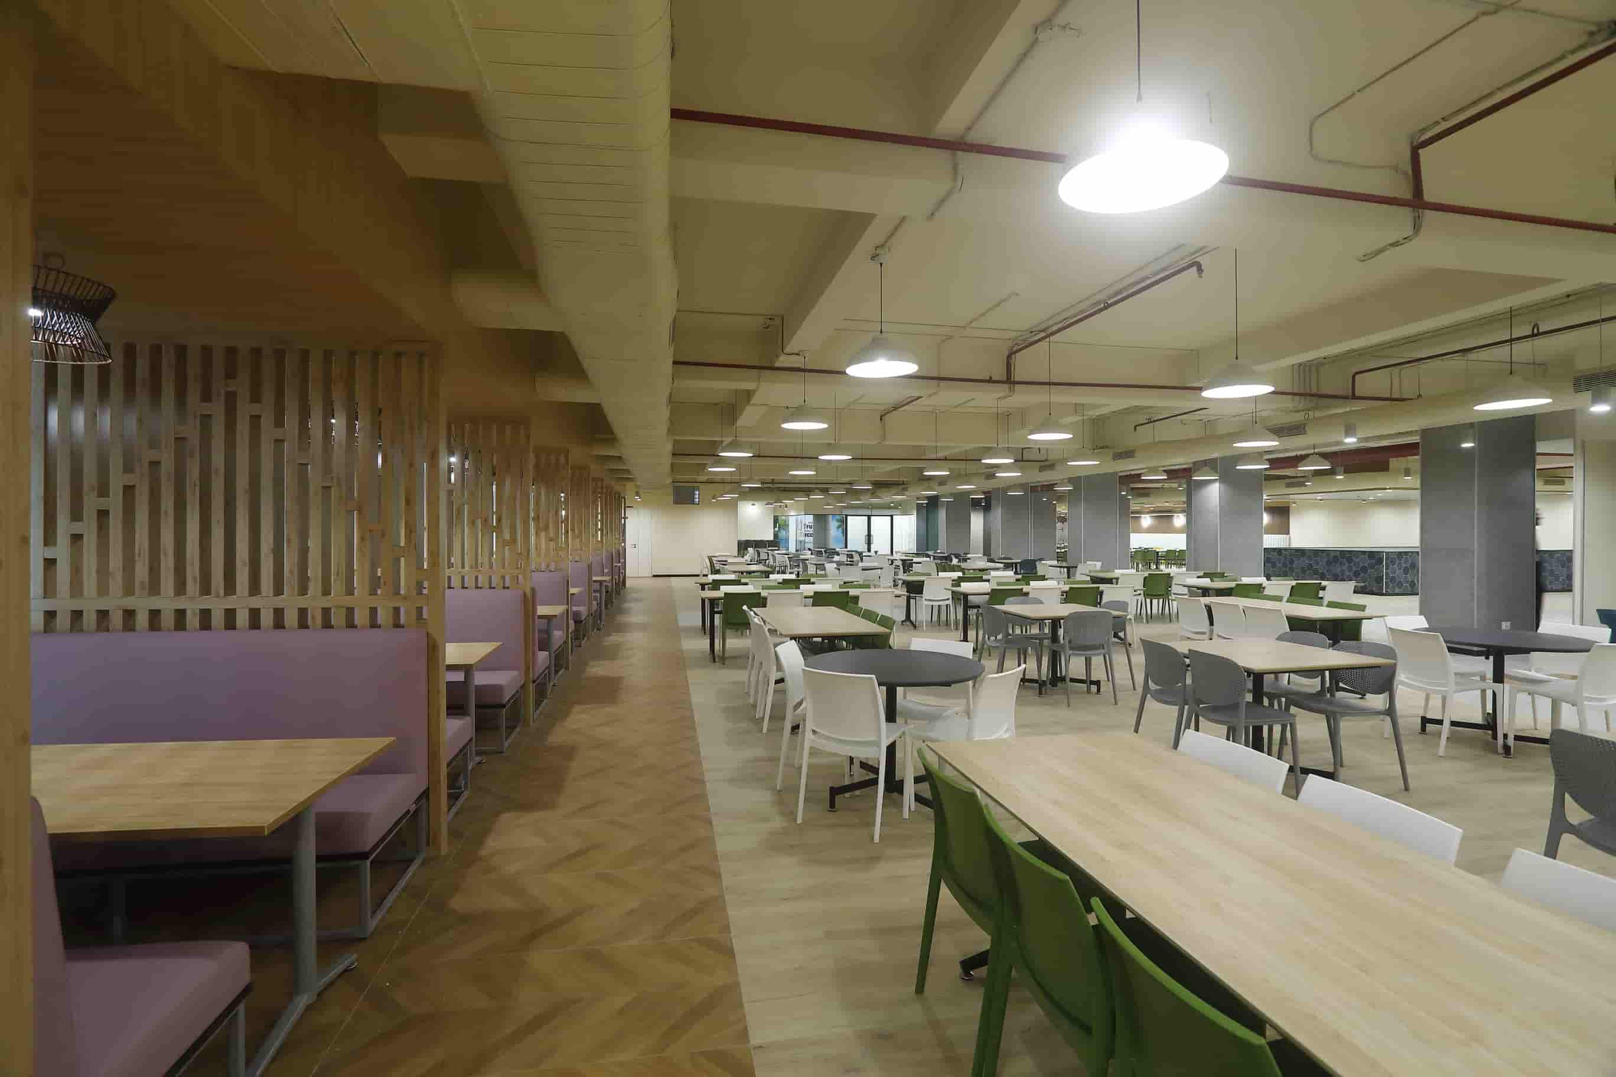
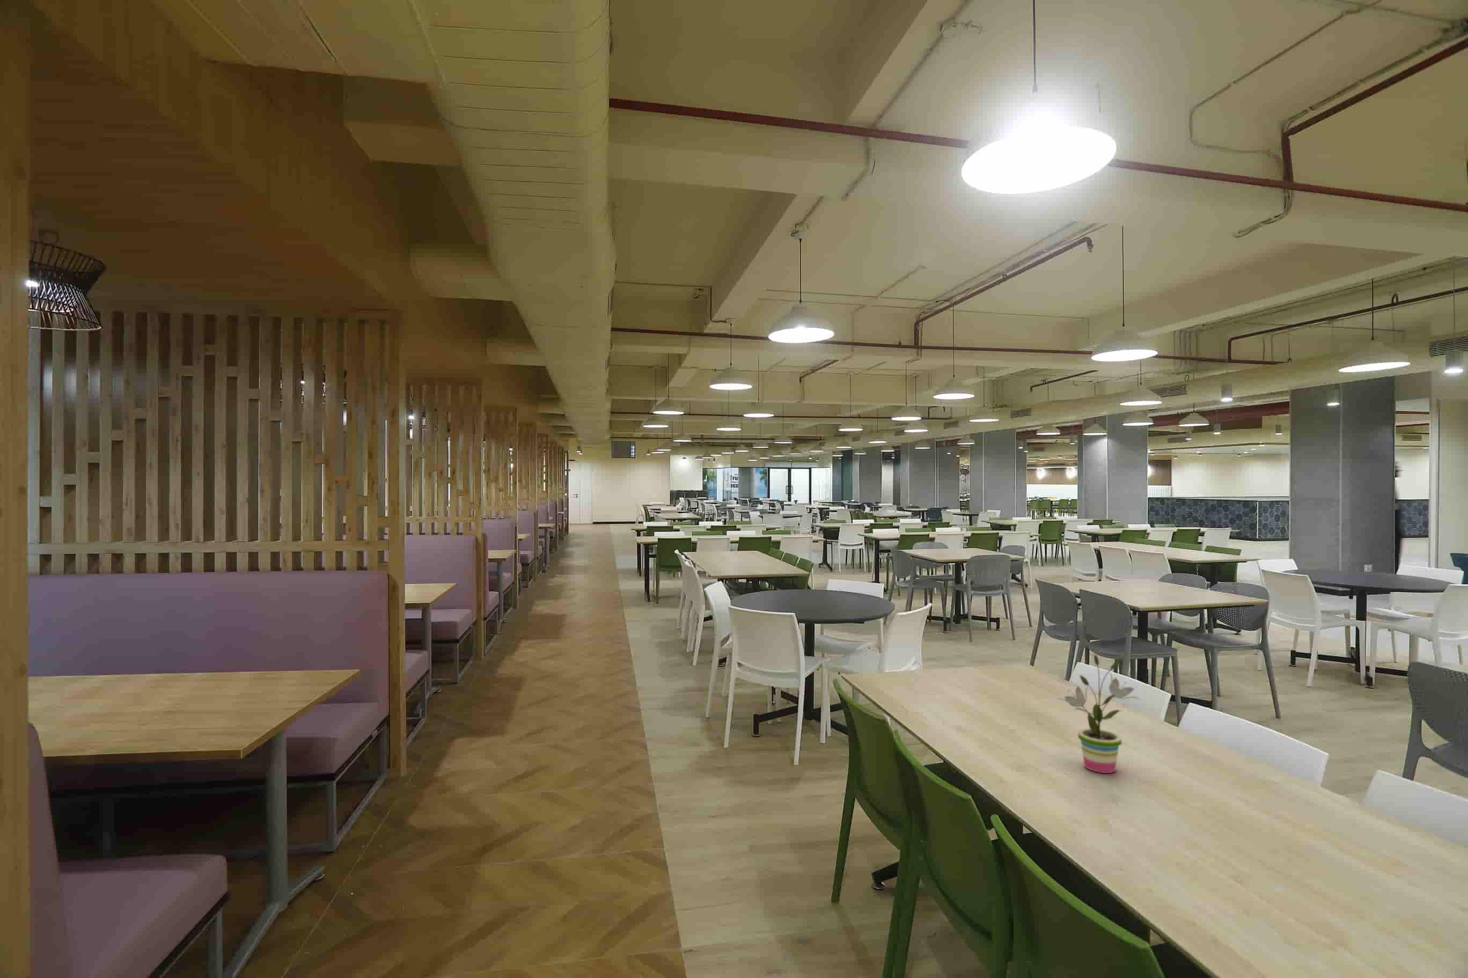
+ potted plant [1057,654,1140,774]
